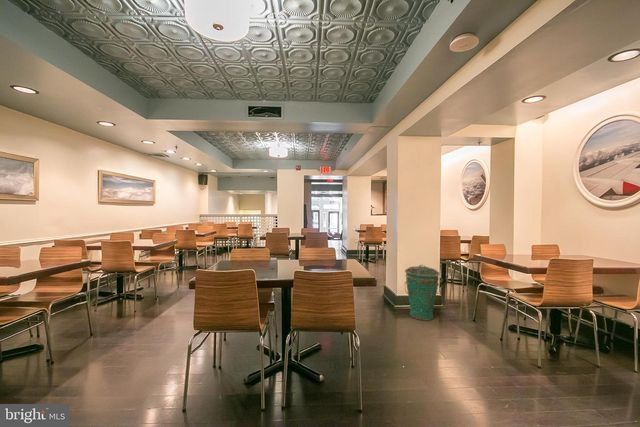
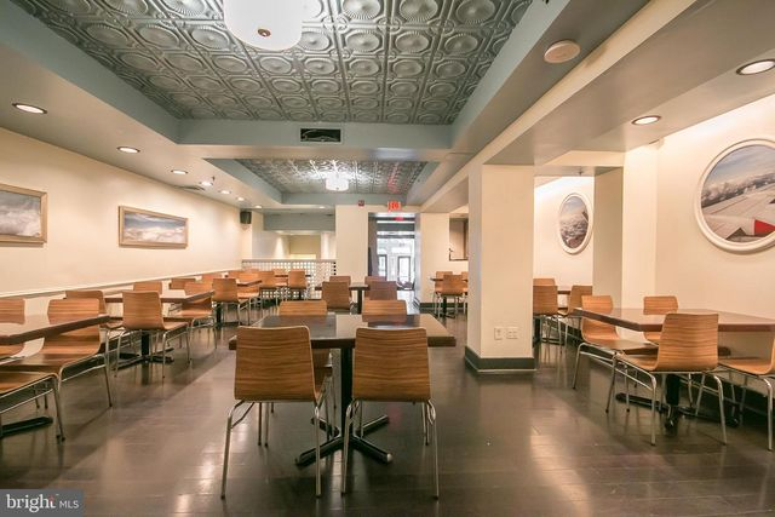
- trash can [404,264,441,321]
